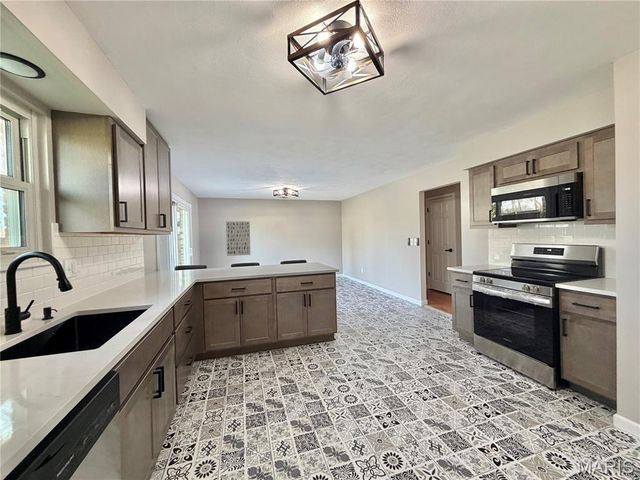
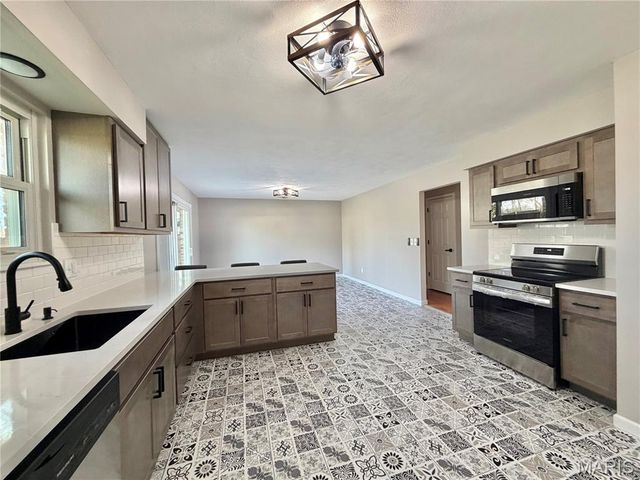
- wall art [225,220,251,257]
